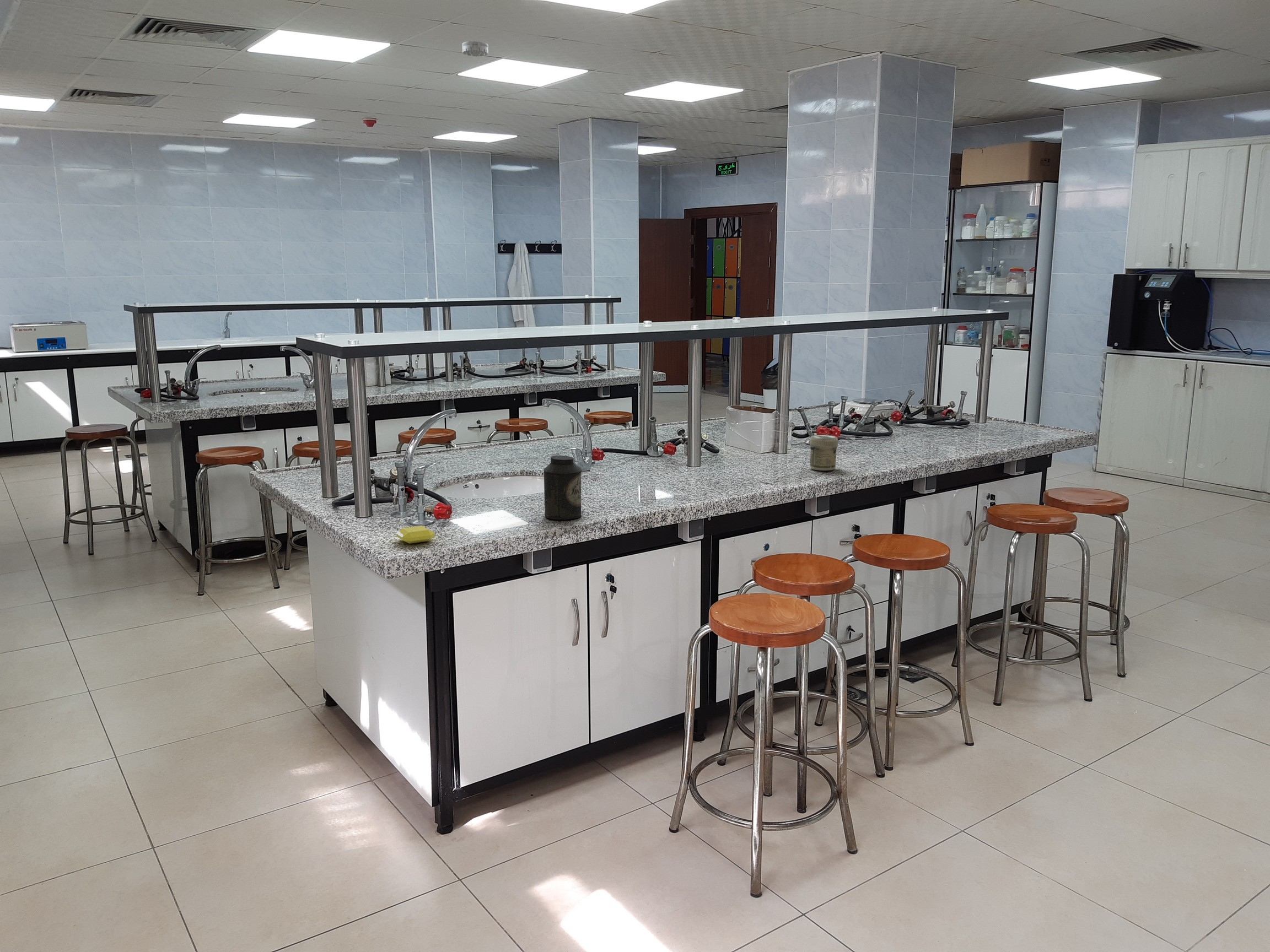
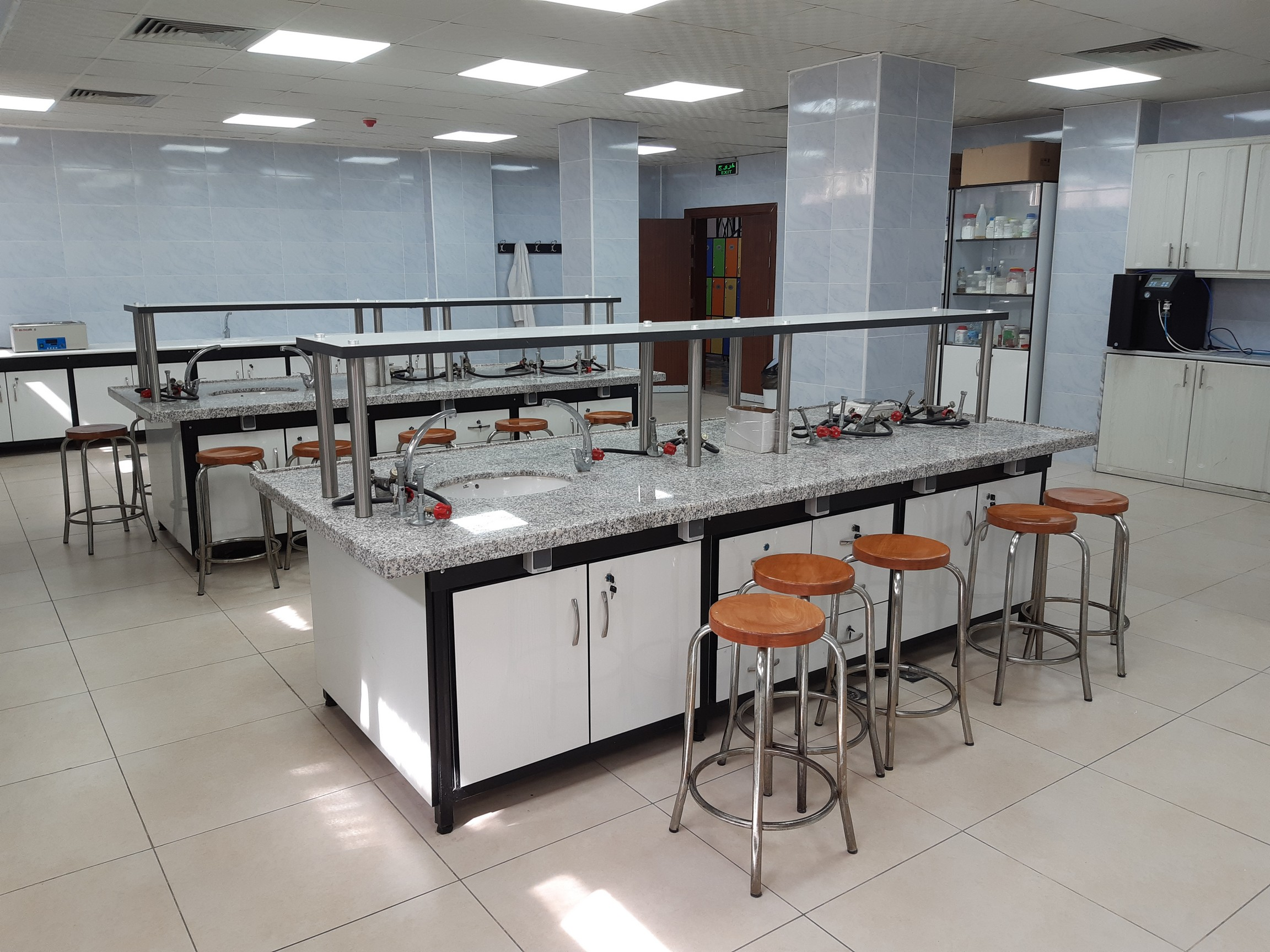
- smoke detector [462,40,489,57]
- soap bar [396,525,435,544]
- jar [809,434,838,471]
- canister [543,455,582,520]
